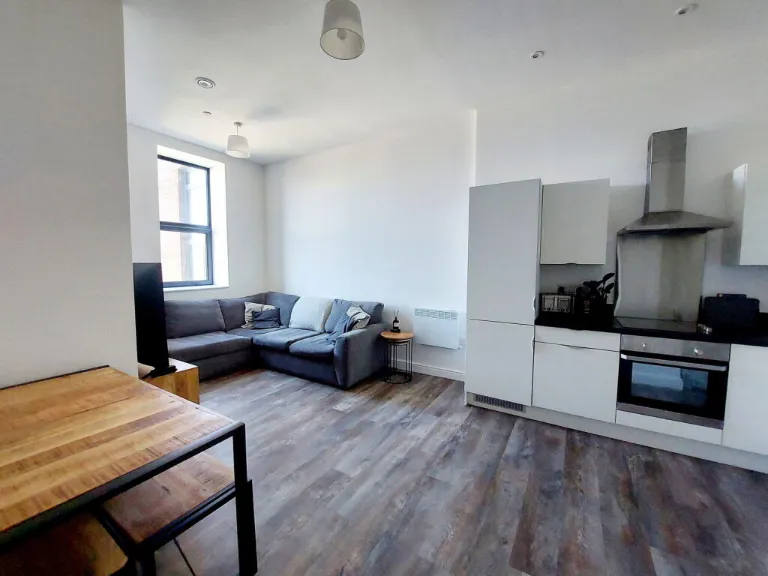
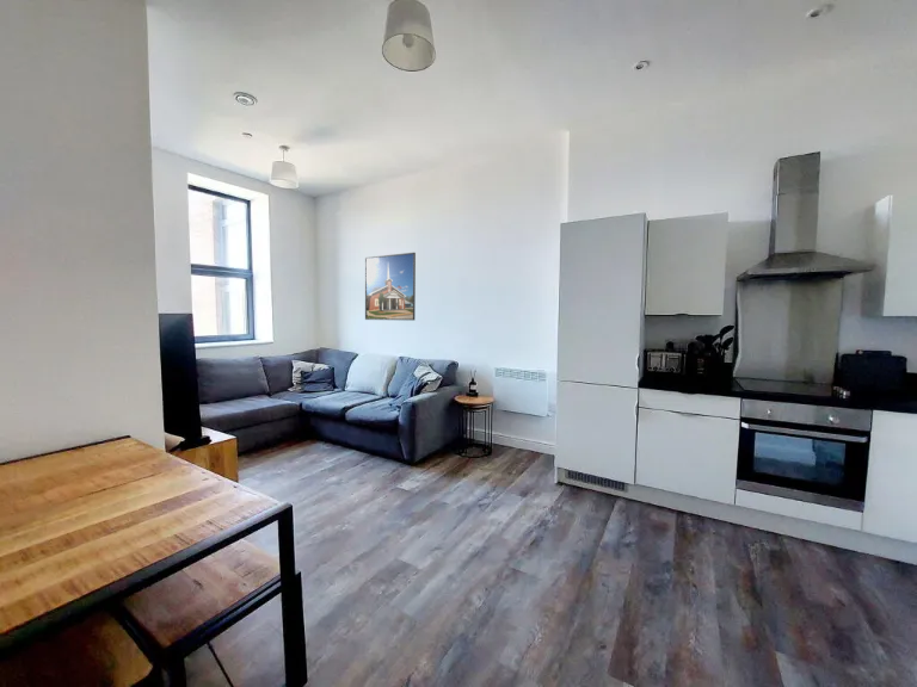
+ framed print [364,252,417,322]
